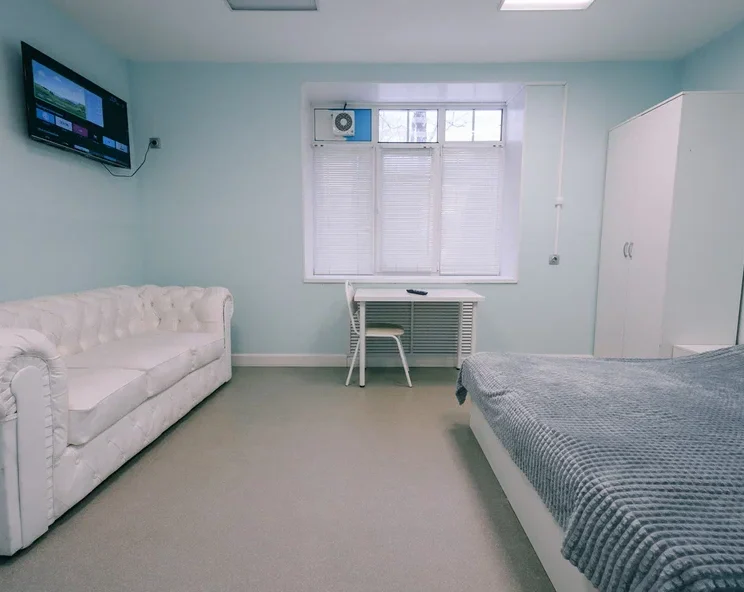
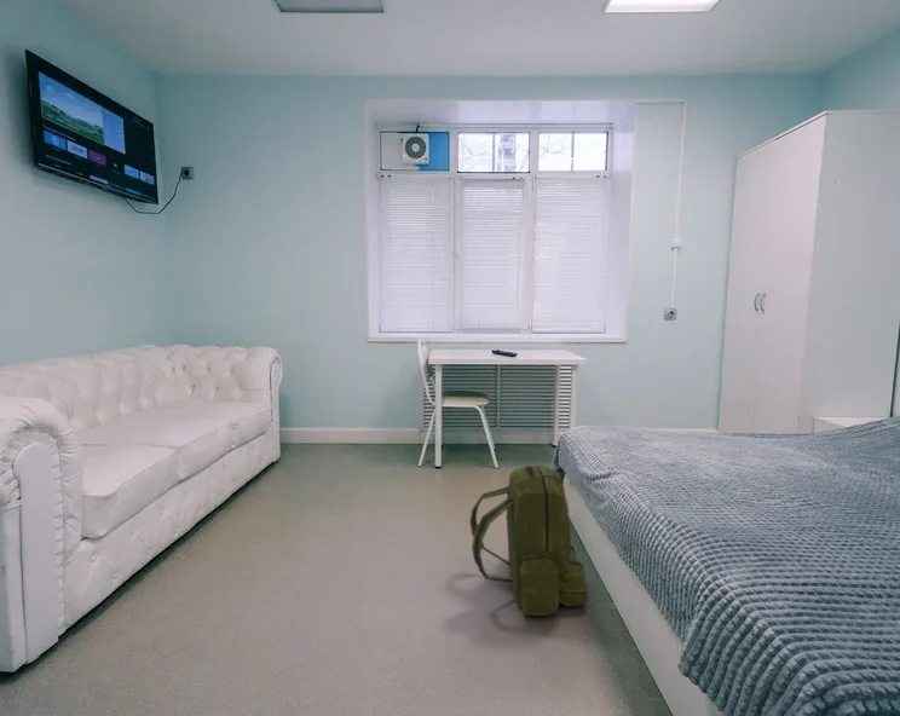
+ backpack [468,464,589,617]
